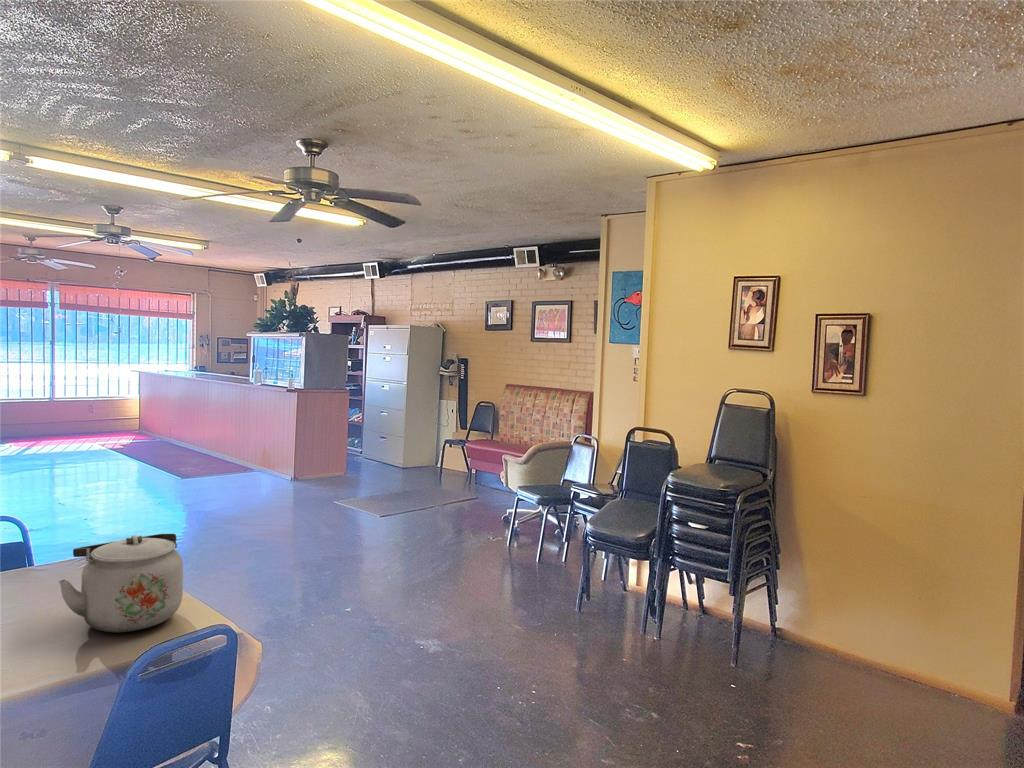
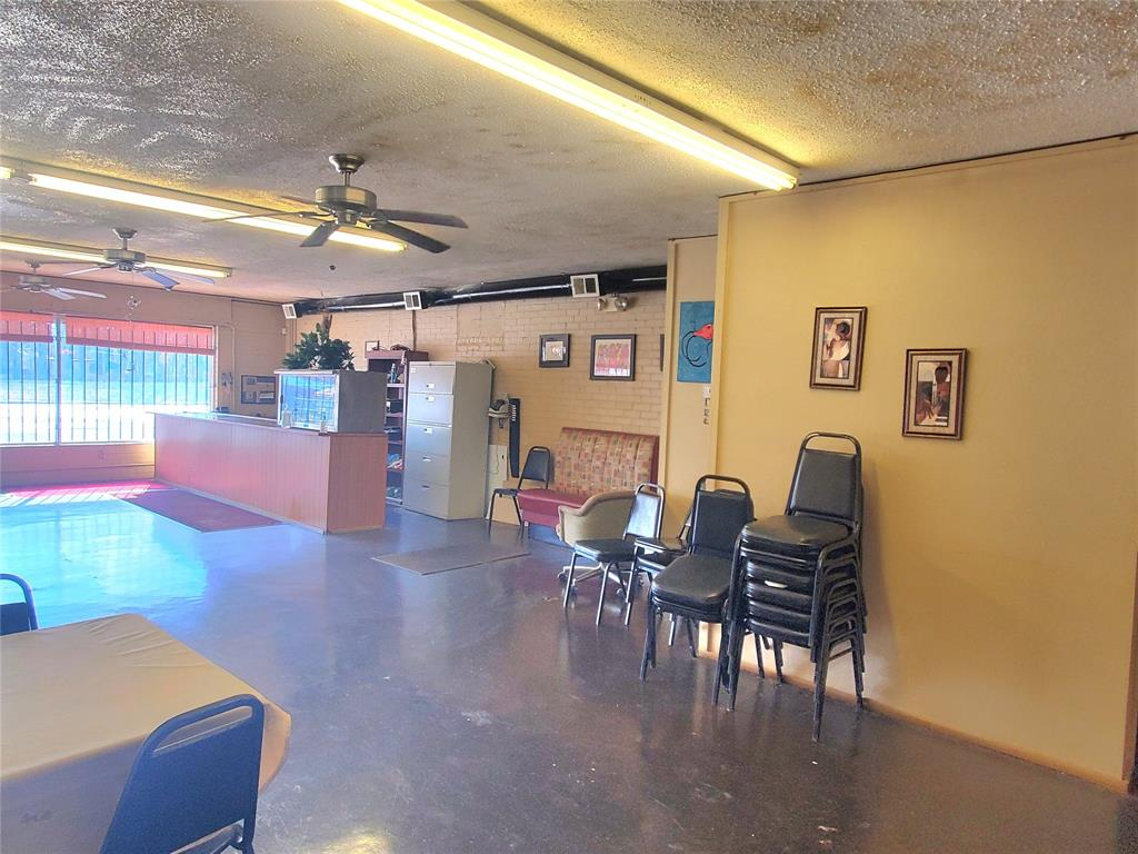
- kettle [57,533,184,633]
